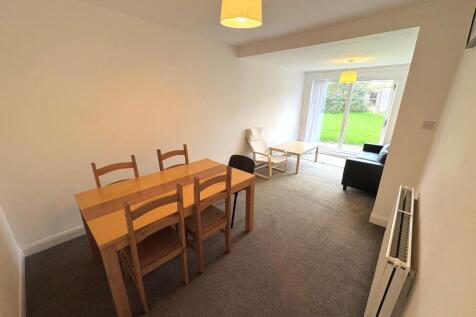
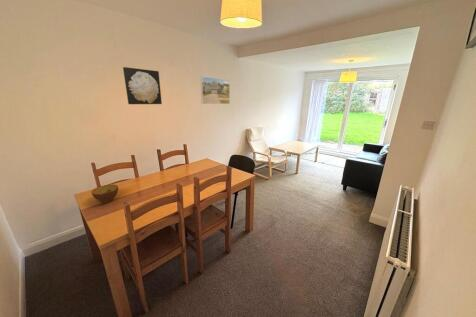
+ wall art [122,66,163,105]
+ bowl [90,184,119,203]
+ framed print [200,76,231,105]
